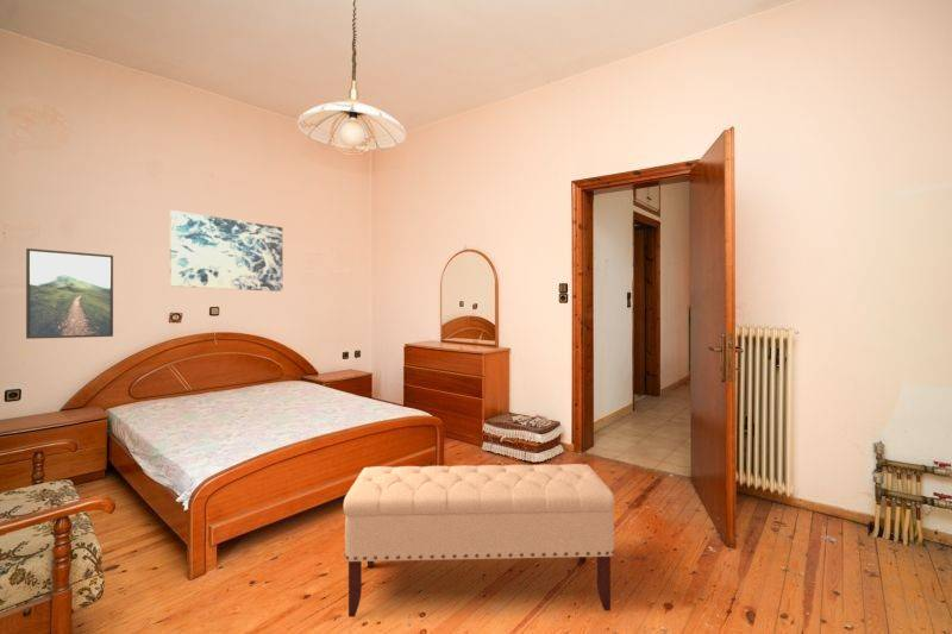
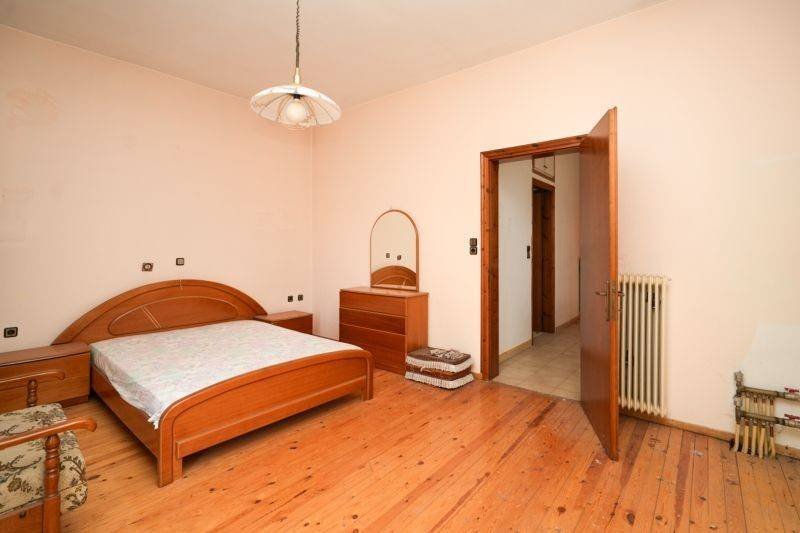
- bench [343,463,616,619]
- wall art [169,209,283,293]
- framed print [25,247,114,340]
